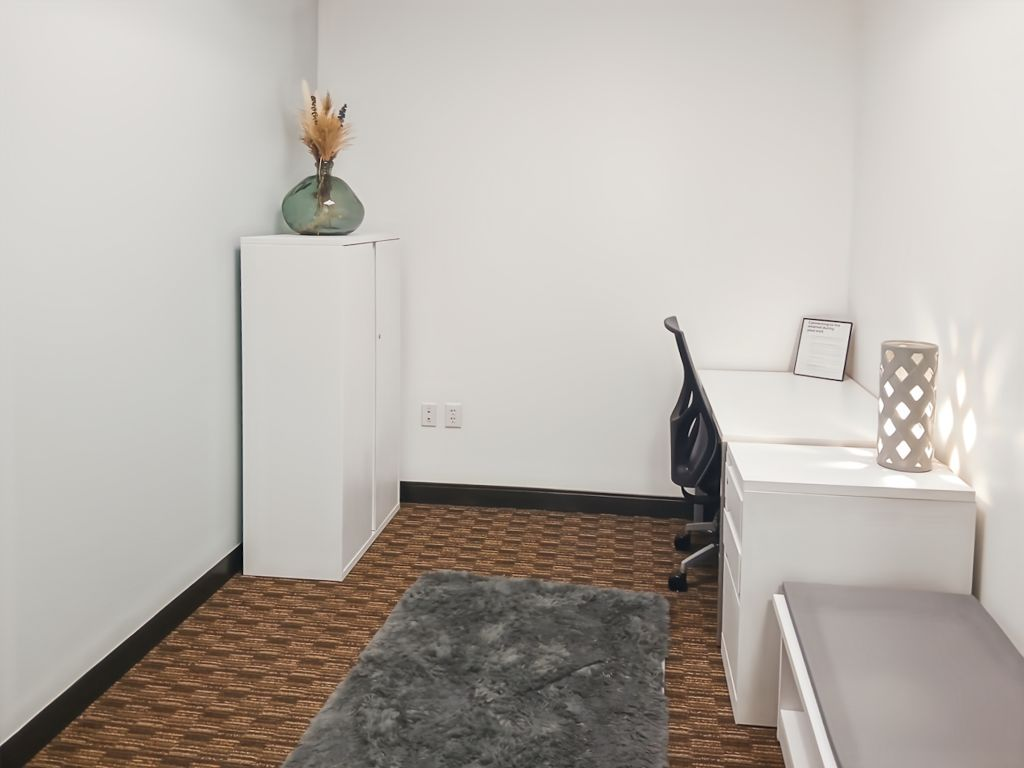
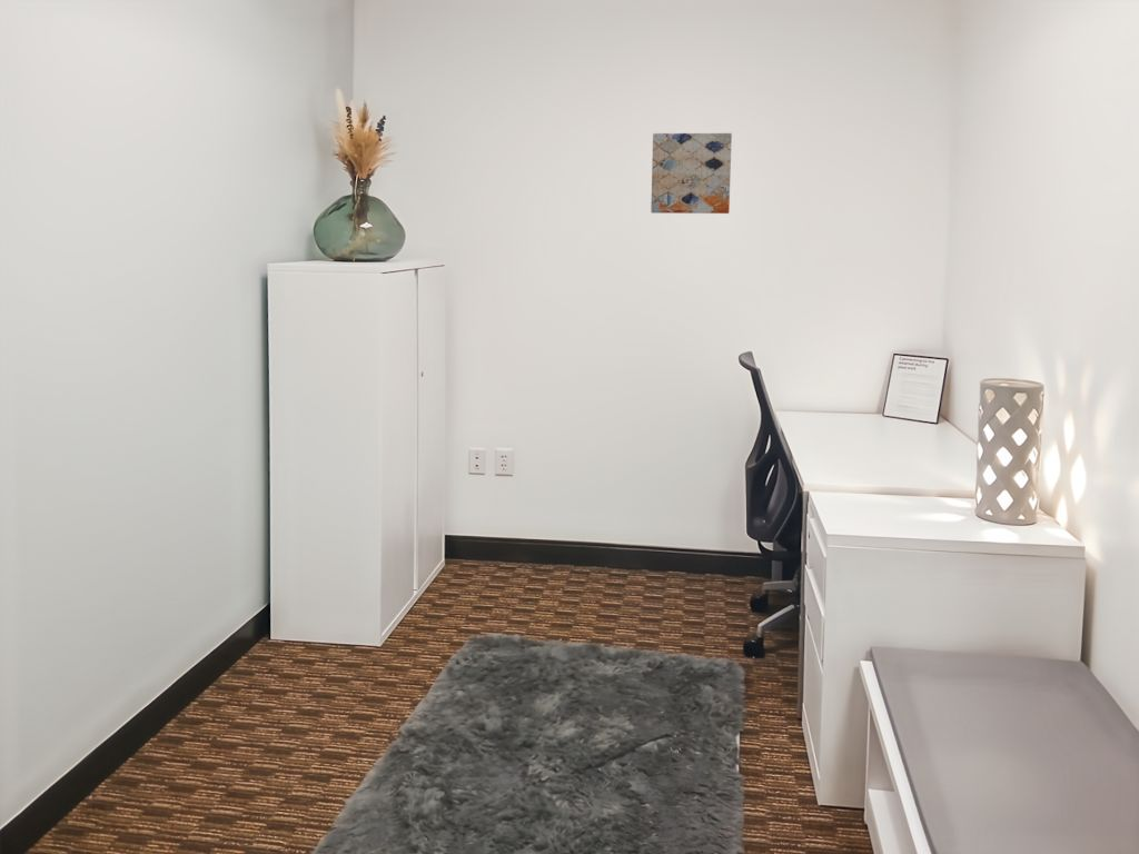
+ wall art [650,132,733,215]
